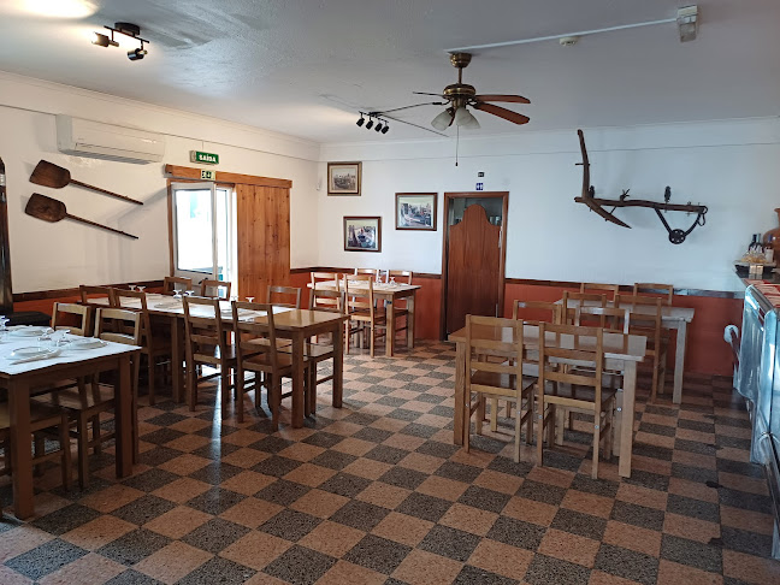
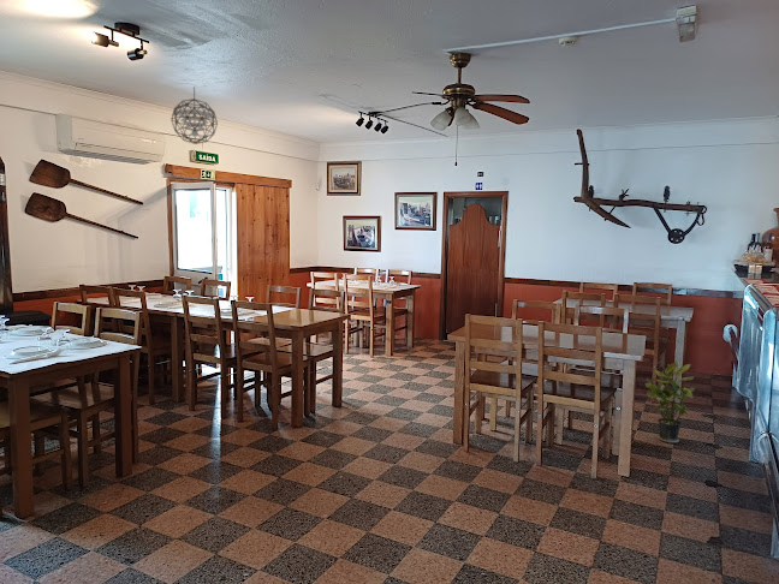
+ potted plant [644,359,696,445]
+ pendant light [170,85,219,145]
